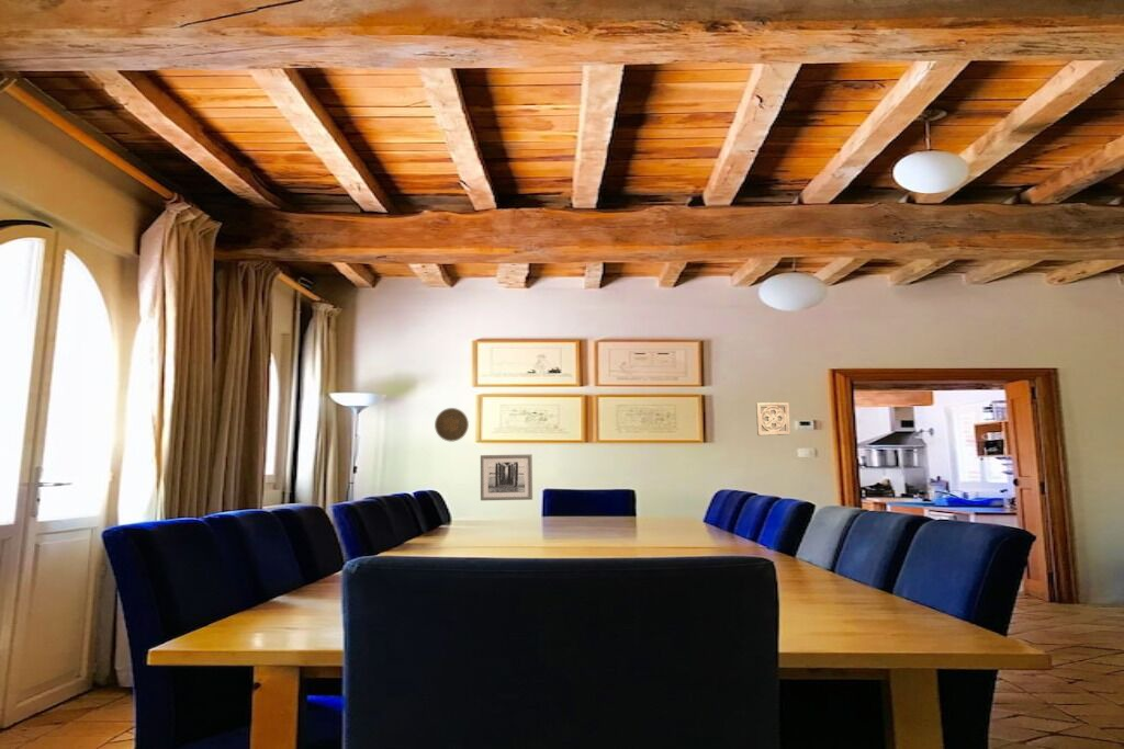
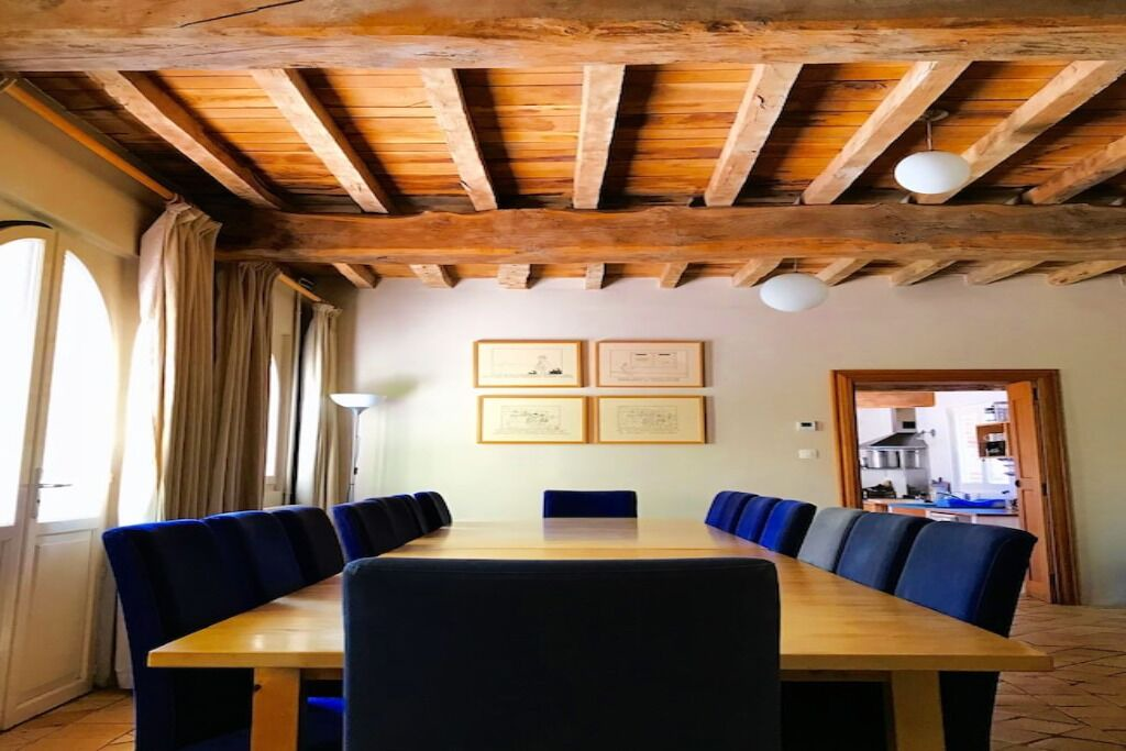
- decorative plate [434,407,470,443]
- wall ornament [755,401,791,436]
- wall art [480,453,533,501]
